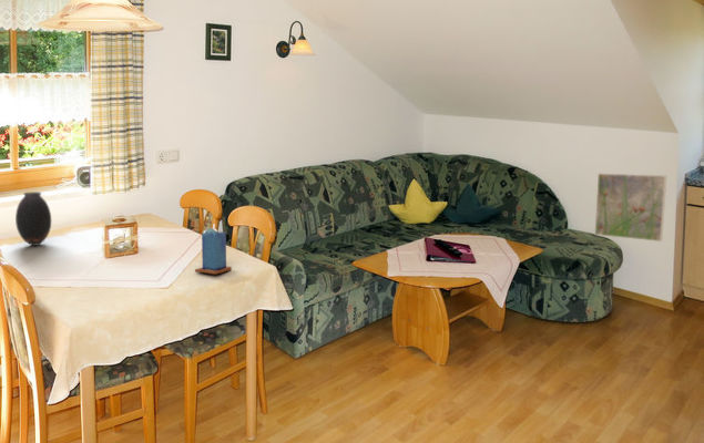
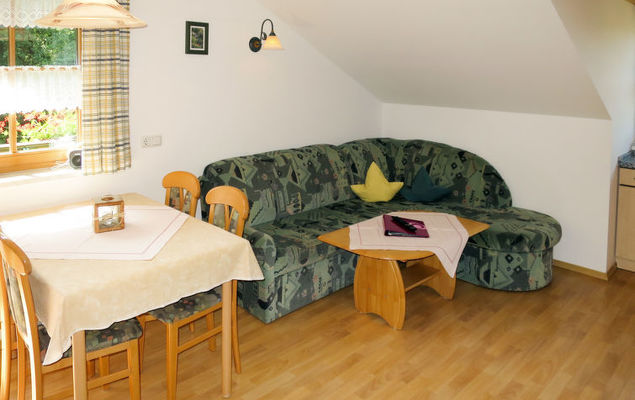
- candle [194,223,233,276]
- vase [14,190,52,247]
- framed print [593,173,667,243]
